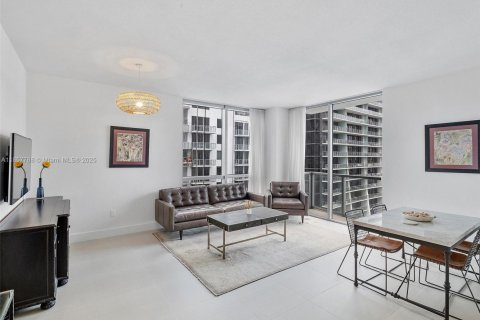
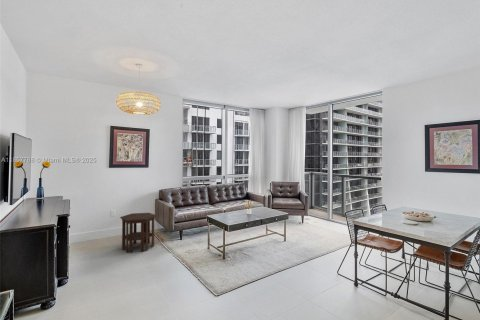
+ side table [119,212,158,254]
